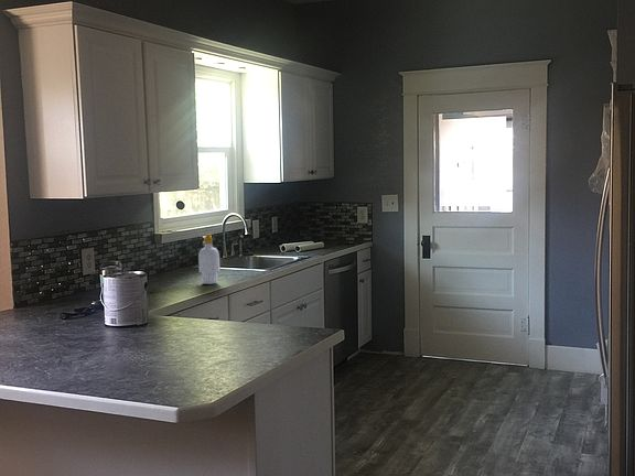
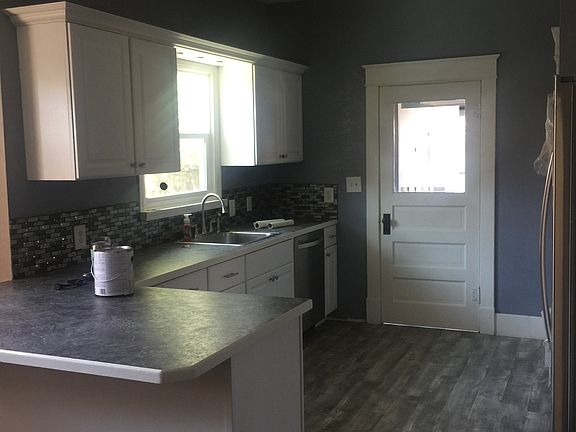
- soap bottle [197,232,220,285]
